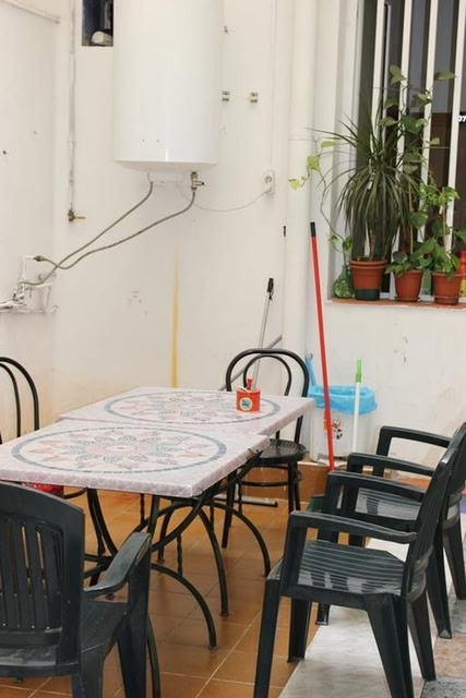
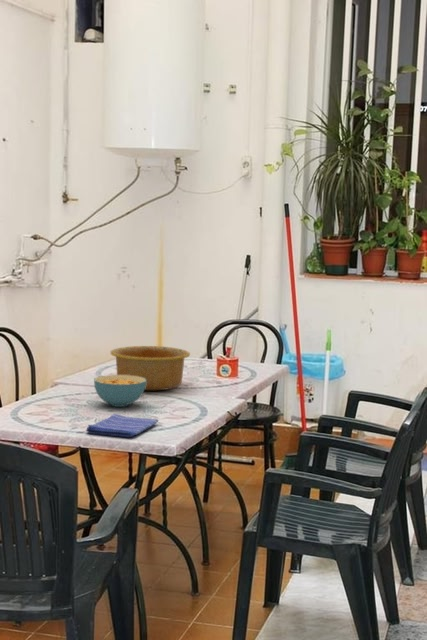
+ bowl [109,345,191,391]
+ cereal bowl [93,374,146,408]
+ dish towel [85,413,159,438]
